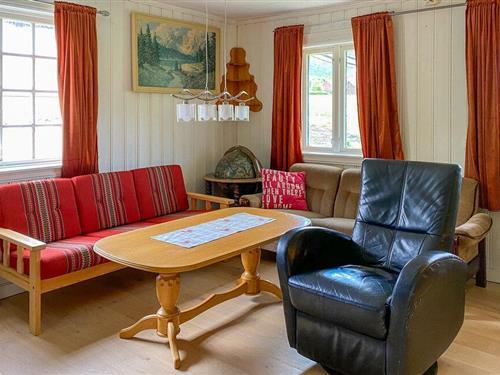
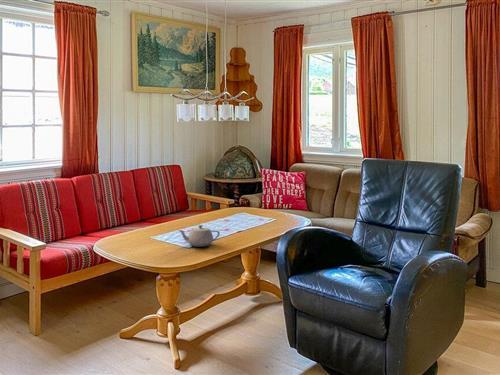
+ teapot [177,224,221,248]
